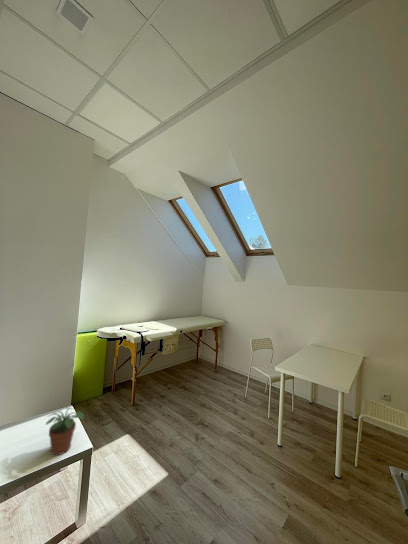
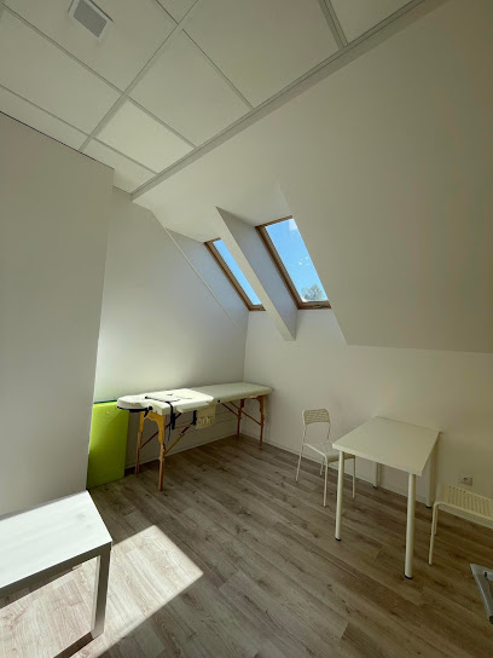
- potted plant [44,407,85,456]
